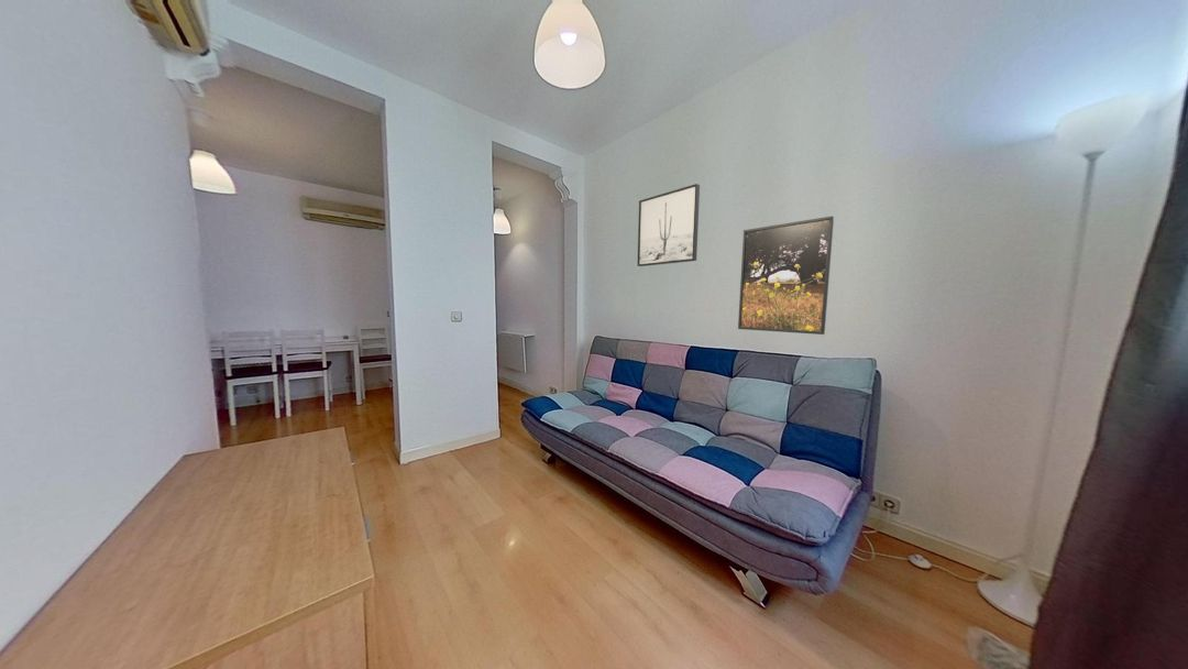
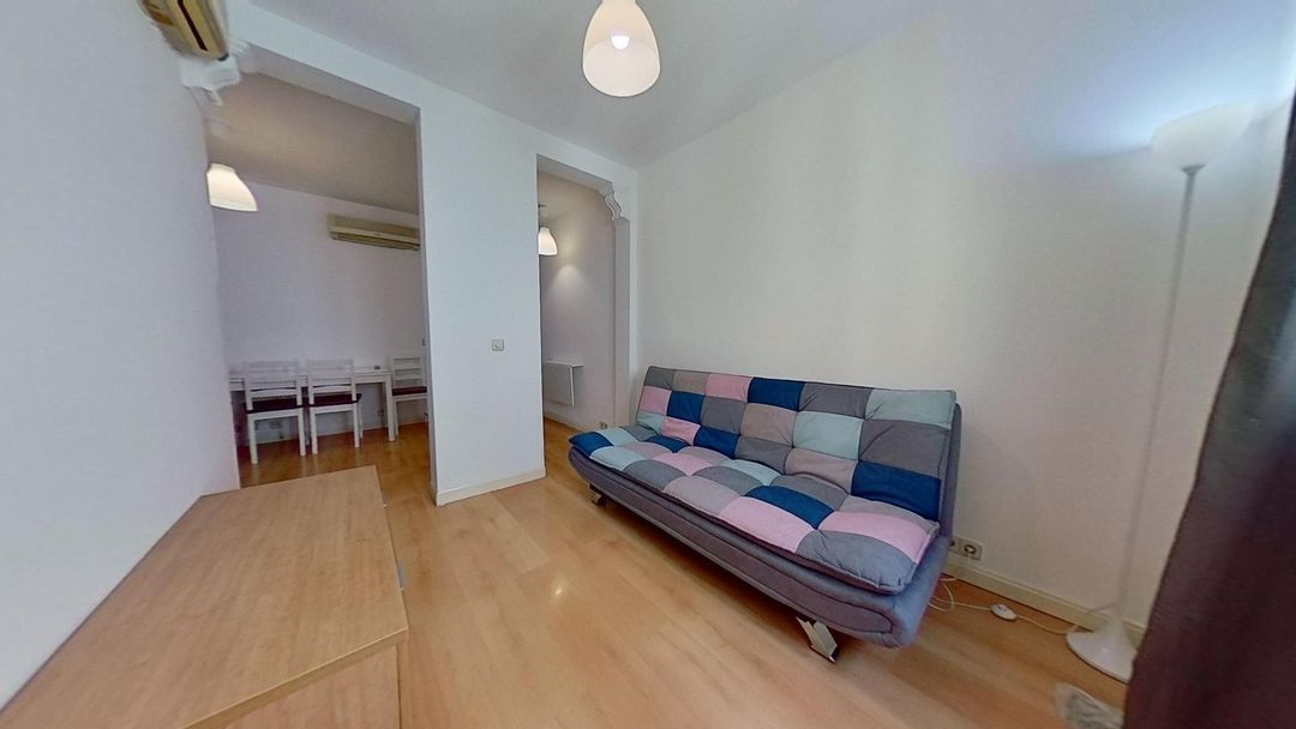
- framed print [737,215,835,336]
- wall art [636,183,701,267]
